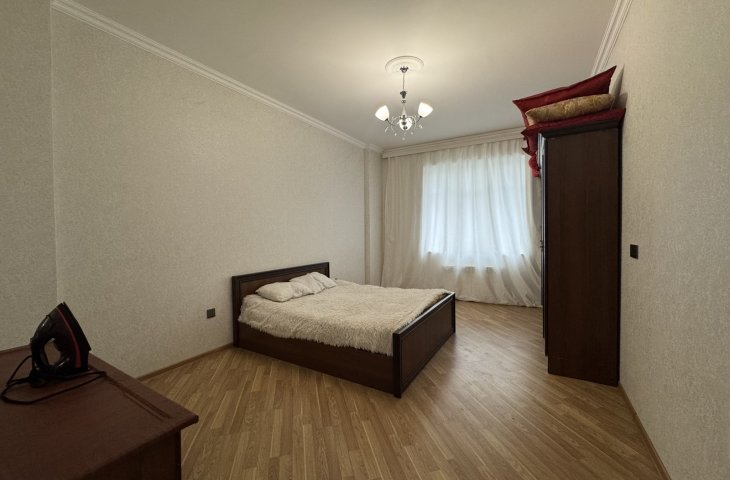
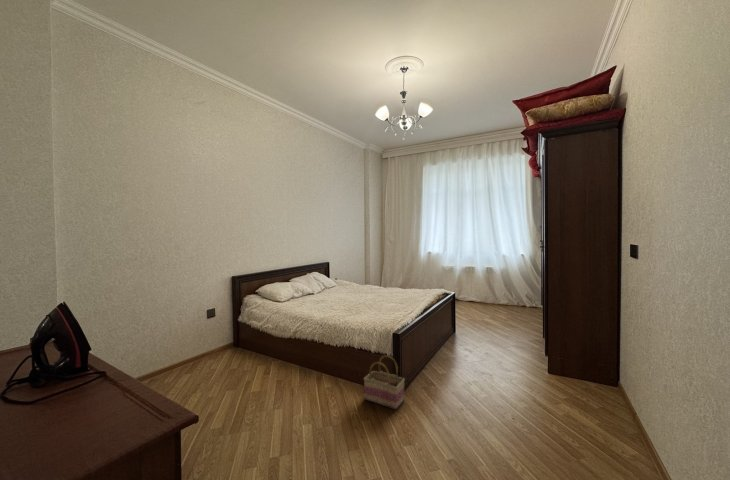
+ basket [363,354,406,410]
